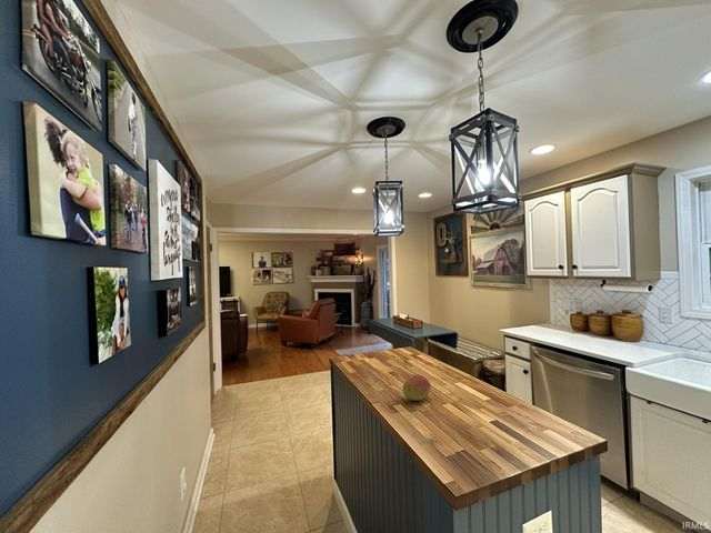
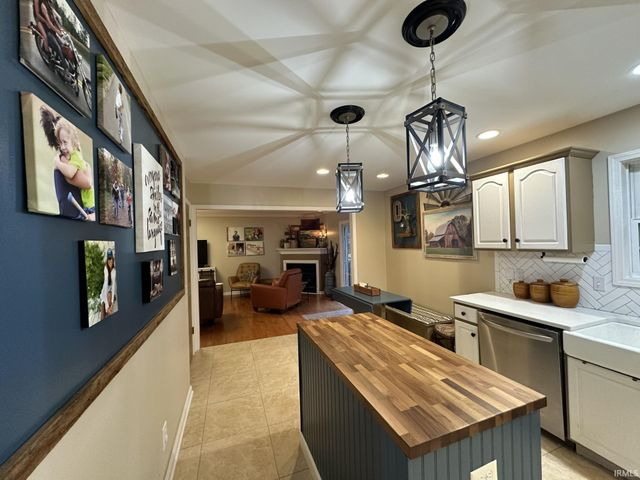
- fruit [401,373,432,402]
